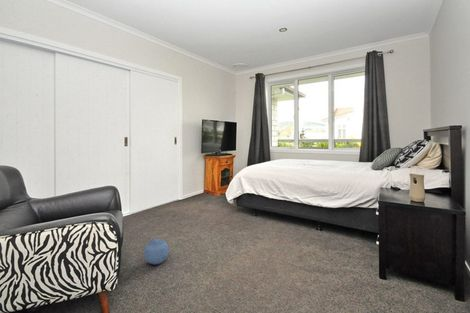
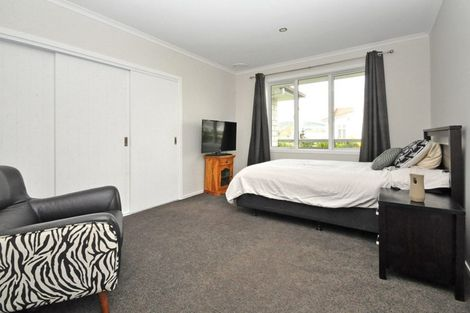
- ball [143,238,170,265]
